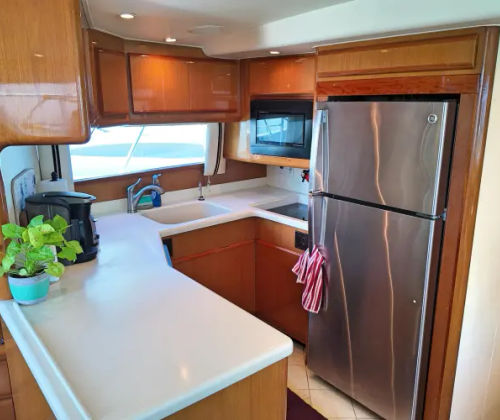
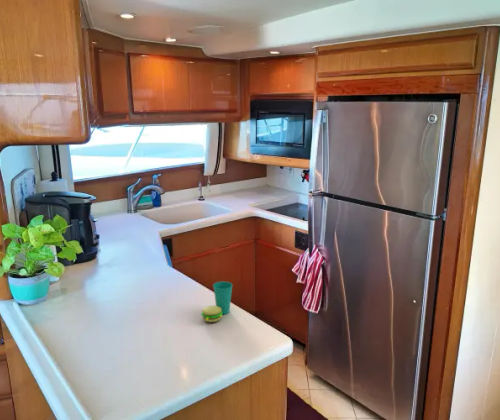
+ cup [200,280,234,323]
